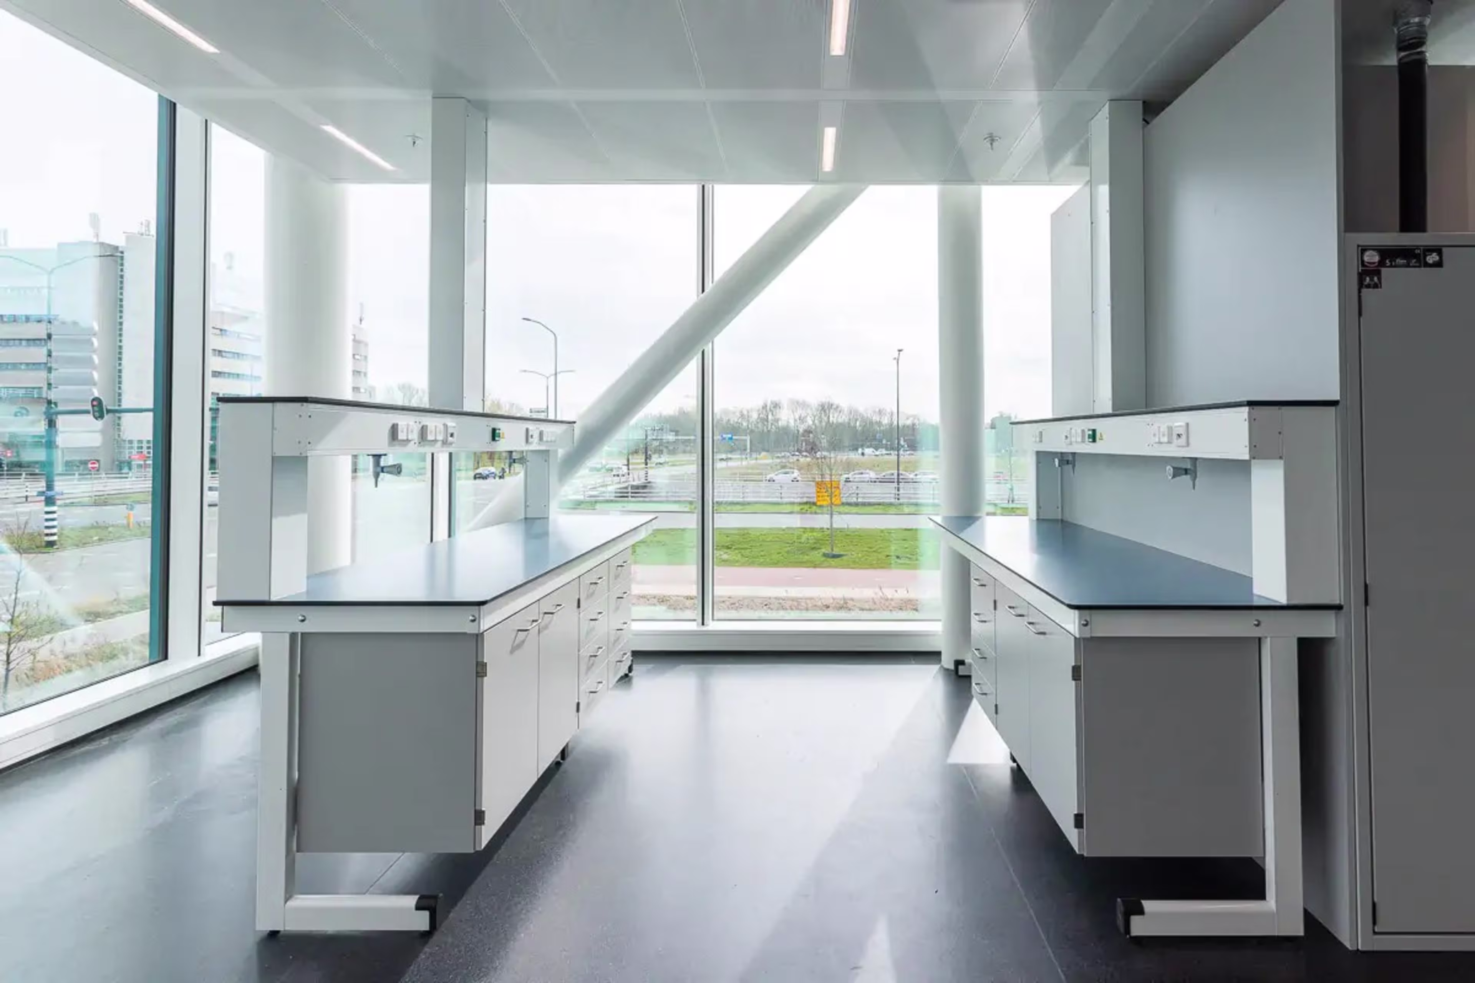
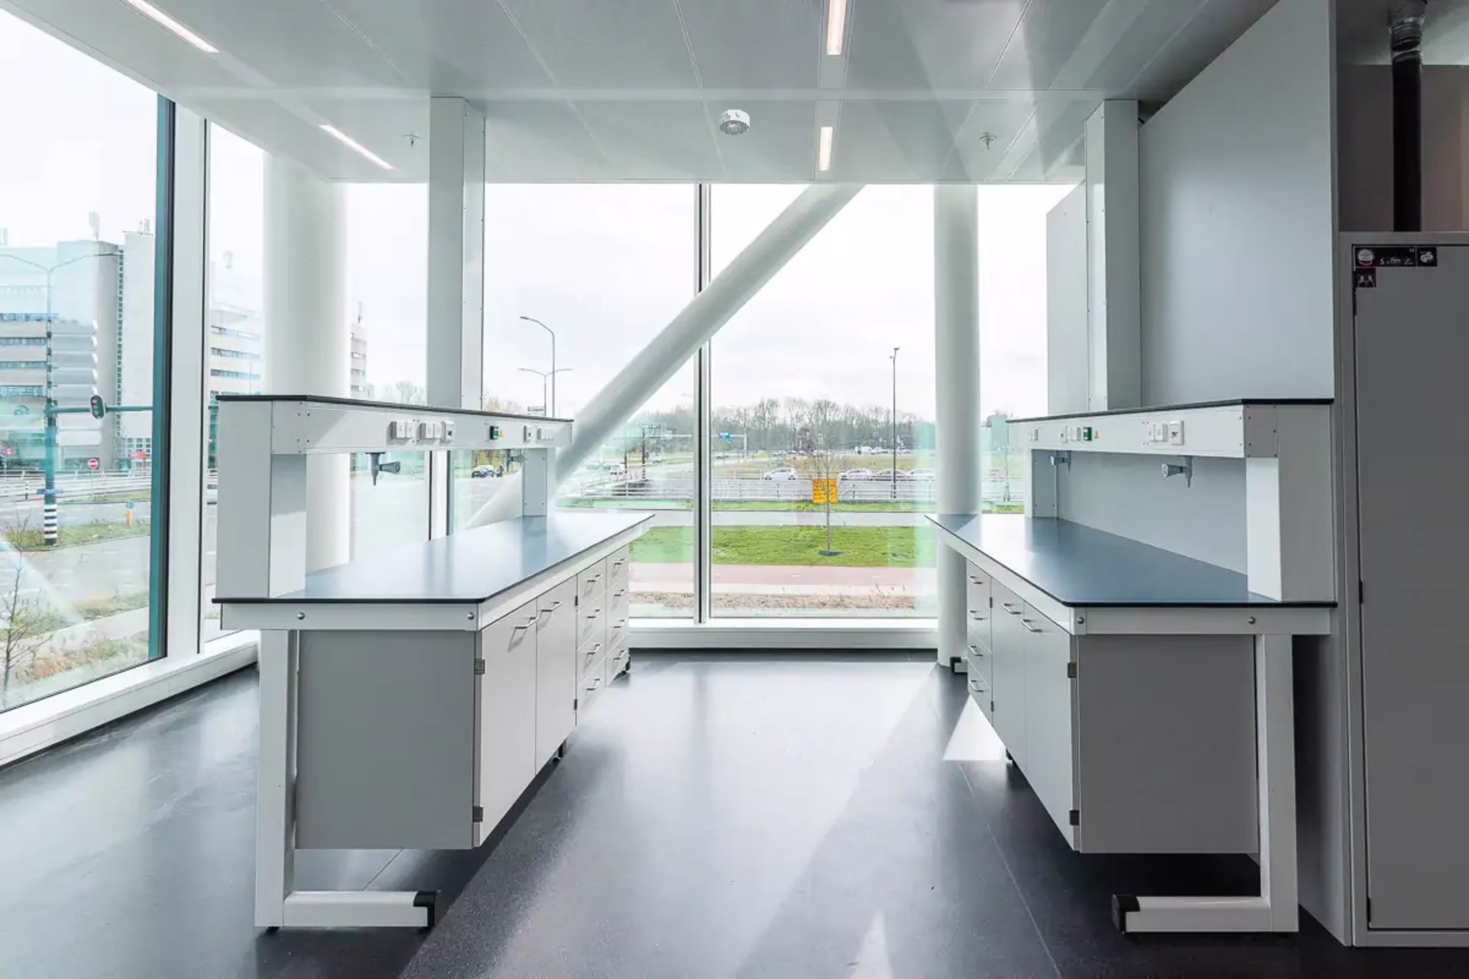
+ smoke detector [718,109,750,135]
